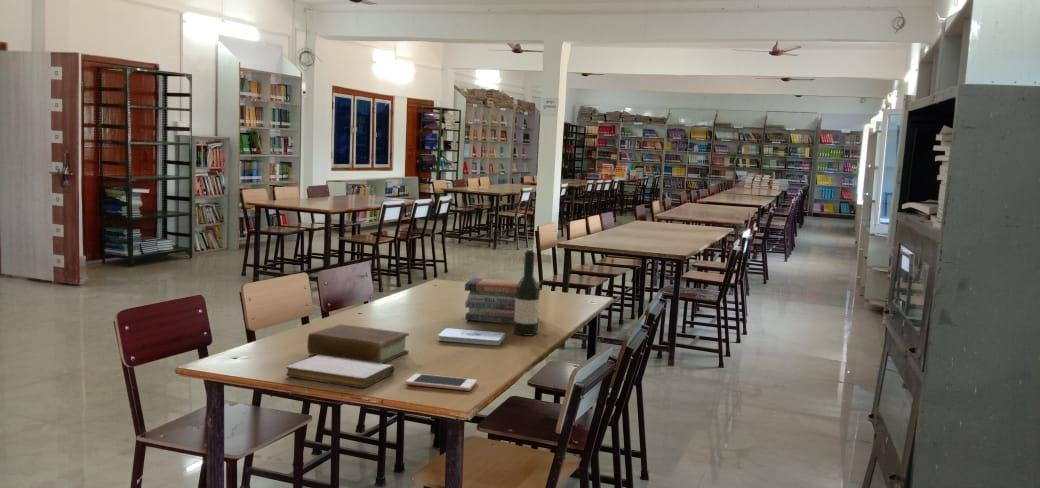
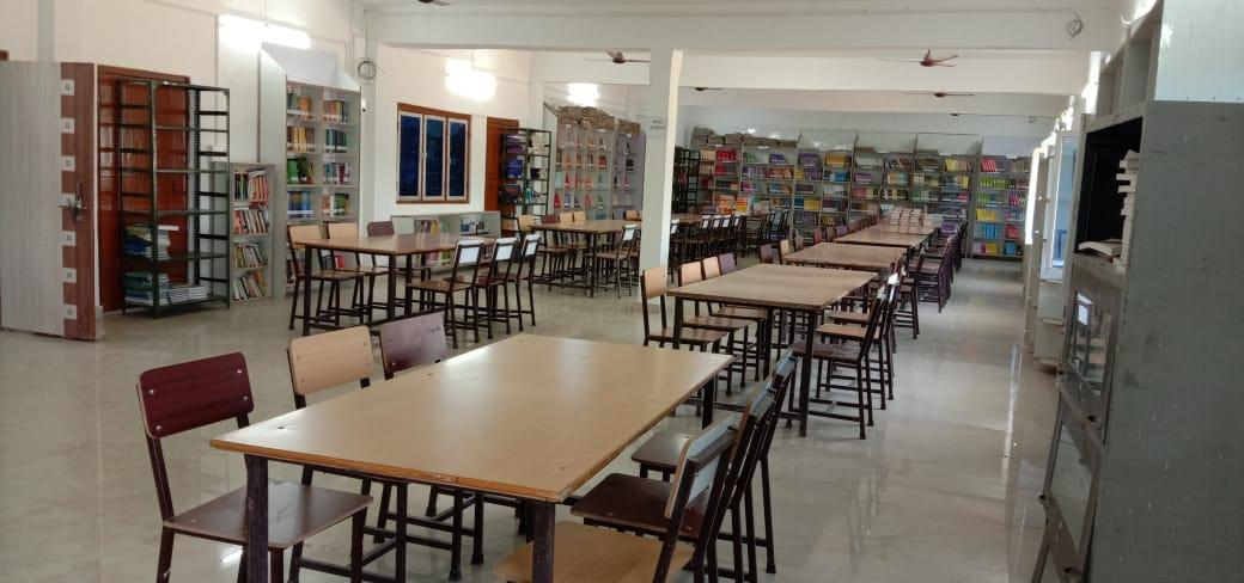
- notebook [285,355,395,389]
- notepad [437,327,506,346]
- wine bottle [513,248,541,337]
- book stack [464,277,542,325]
- book [306,323,410,364]
- cell phone [405,373,478,392]
